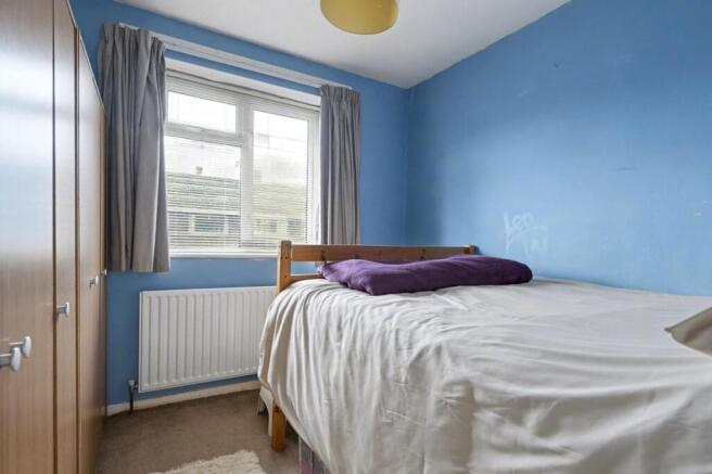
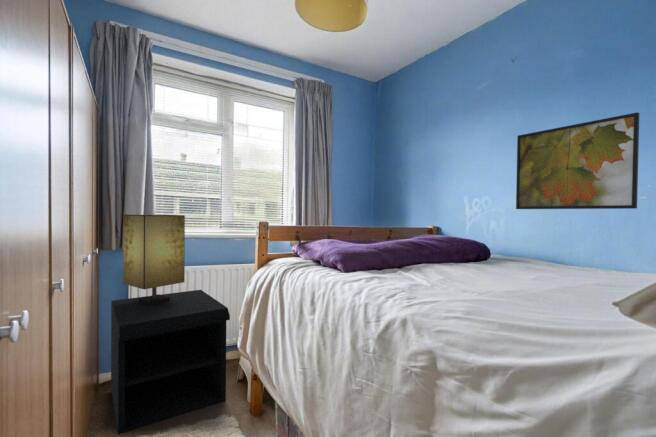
+ nightstand [110,289,231,435]
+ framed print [515,111,640,210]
+ table lamp [122,214,186,305]
